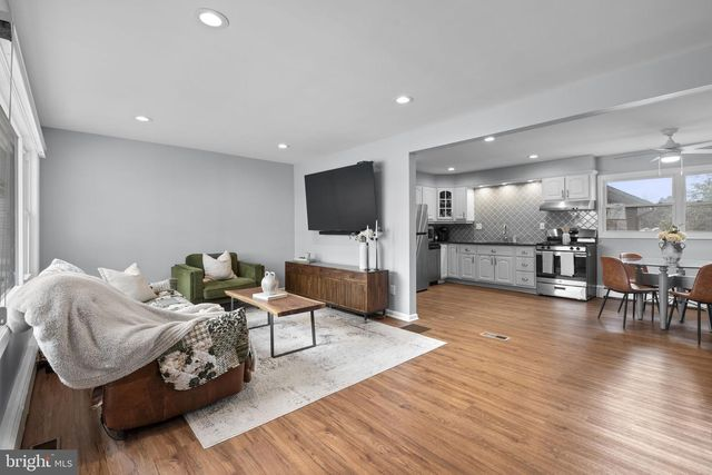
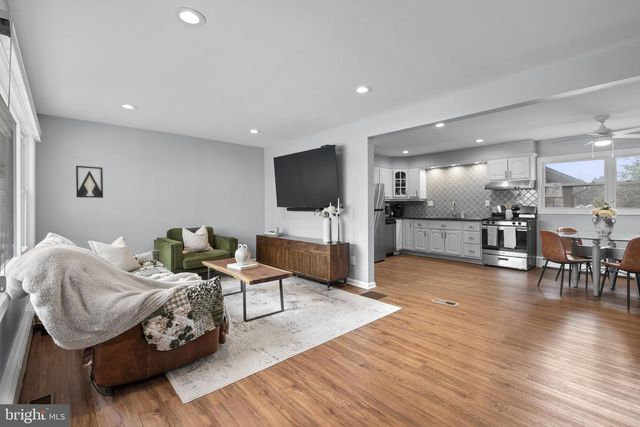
+ wall art [75,165,104,199]
